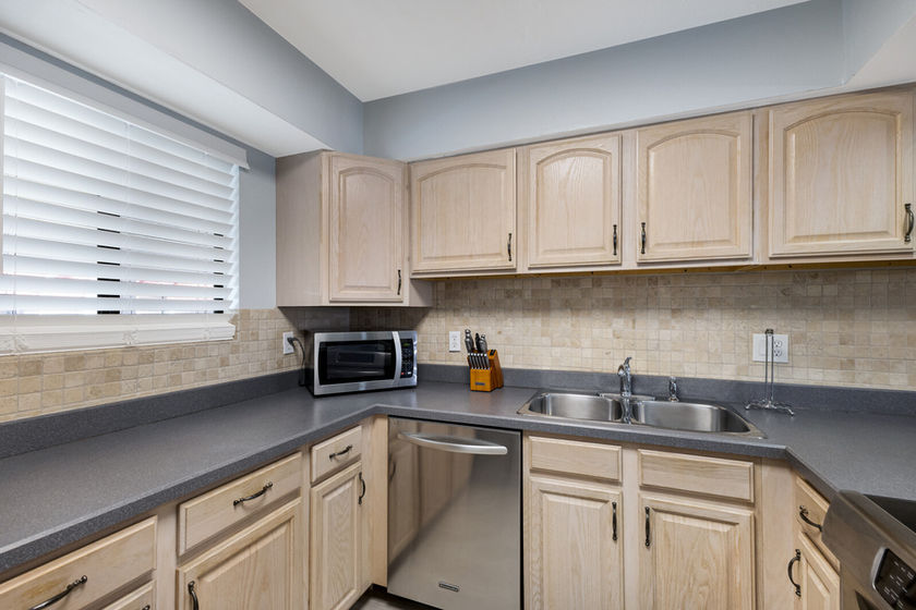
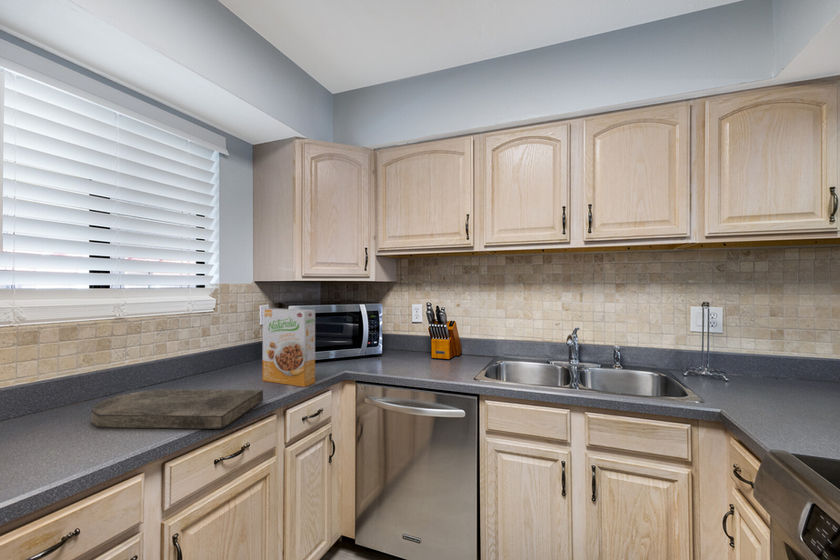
+ cutting board [90,388,264,430]
+ cereal box [262,307,316,388]
